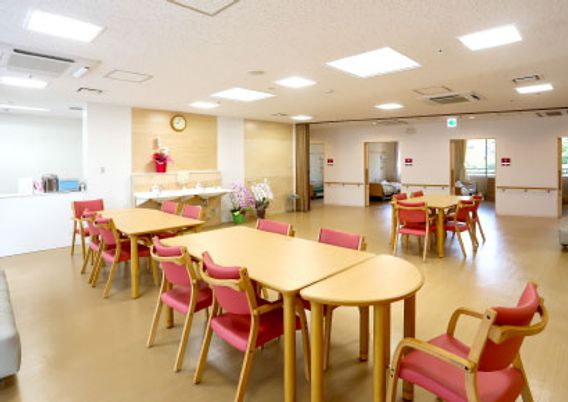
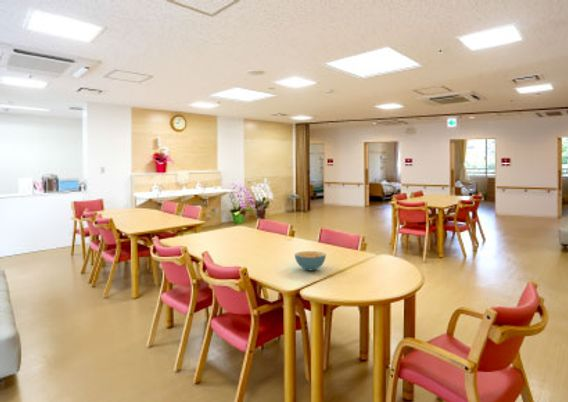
+ cereal bowl [294,250,327,271]
